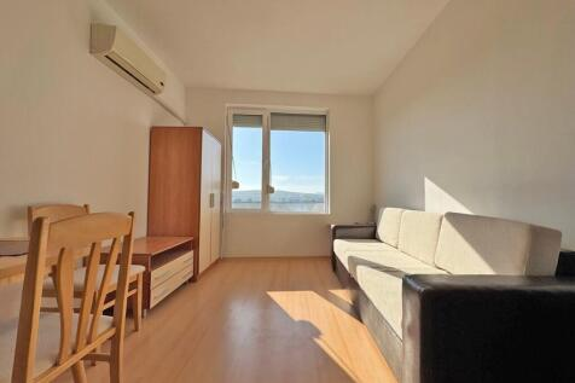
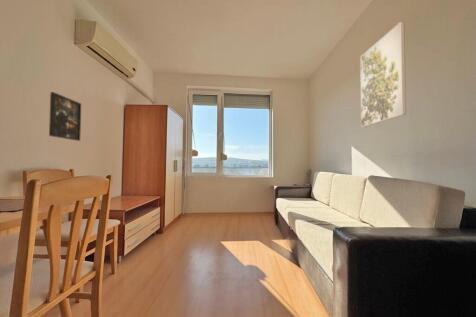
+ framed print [48,91,82,142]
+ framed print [359,21,407,128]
